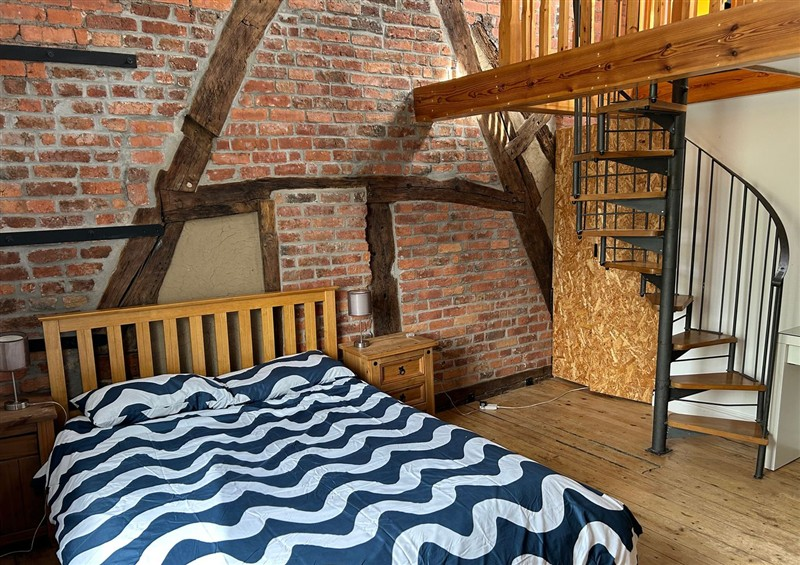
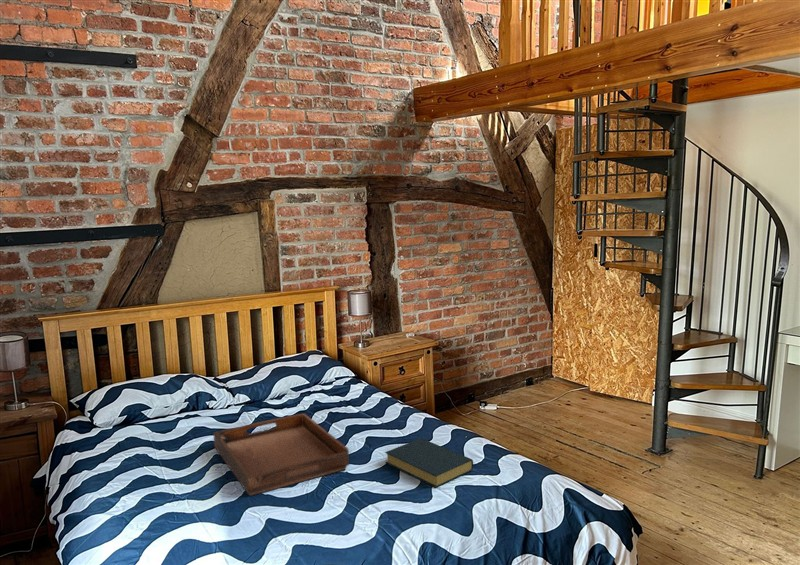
+ serving tray [212,412,350,497]
+ hardback book [384,437,474,489]
